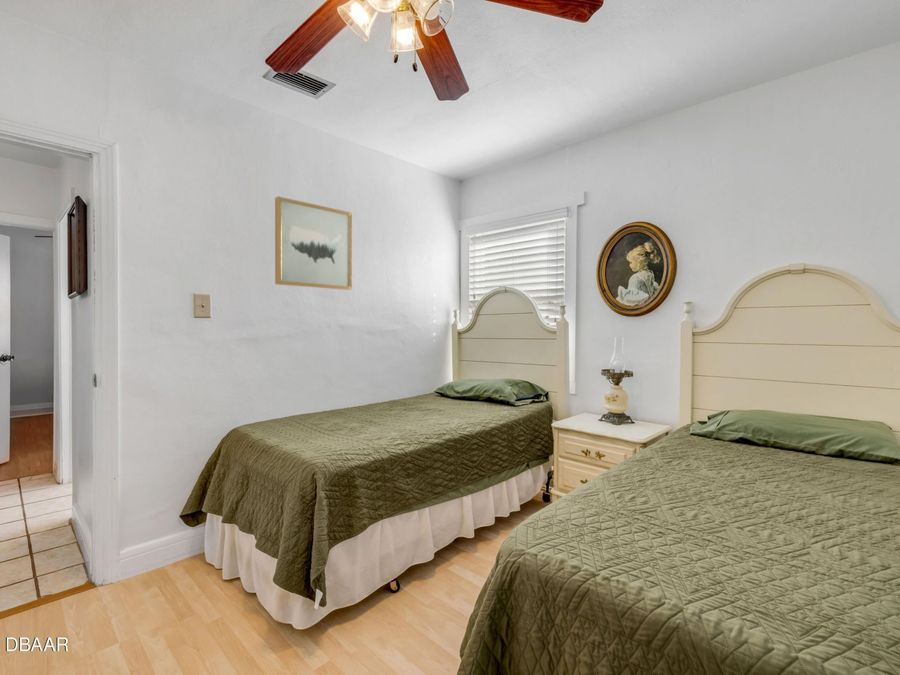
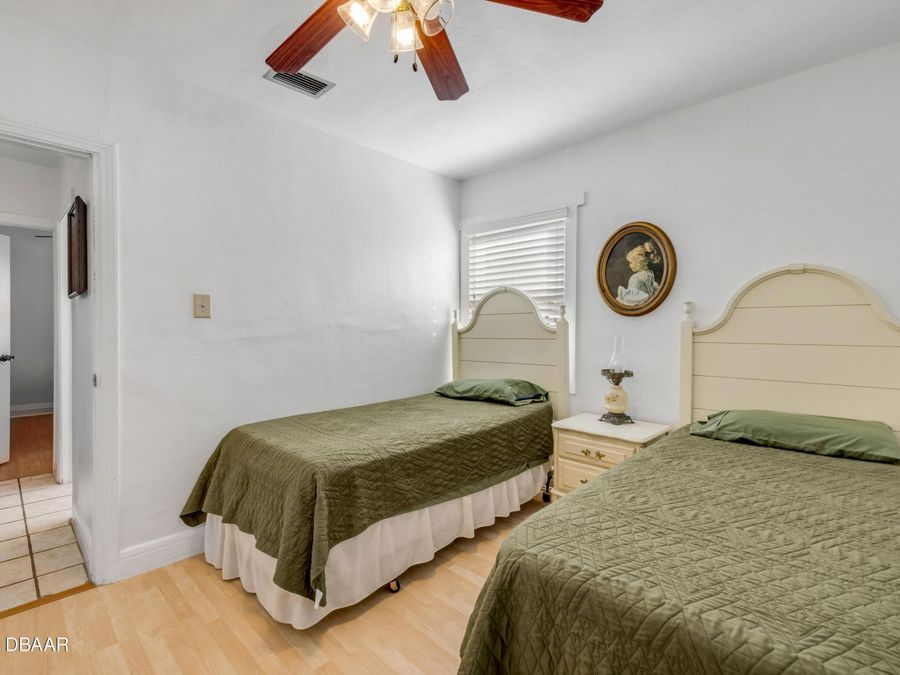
- wall art [274,195,353,291]
